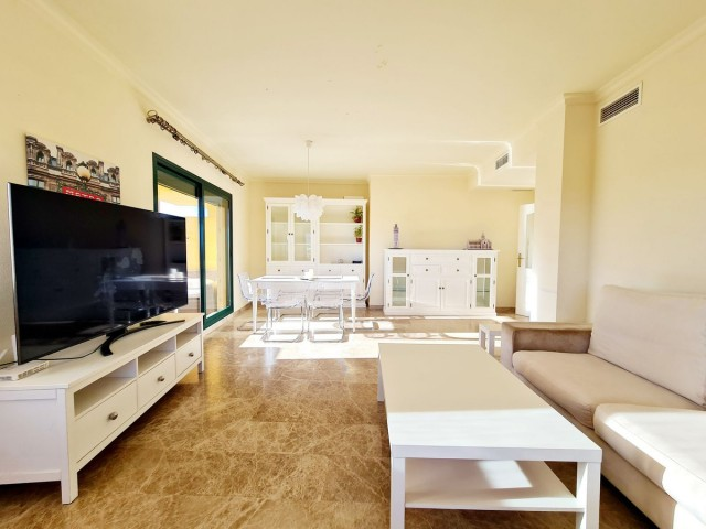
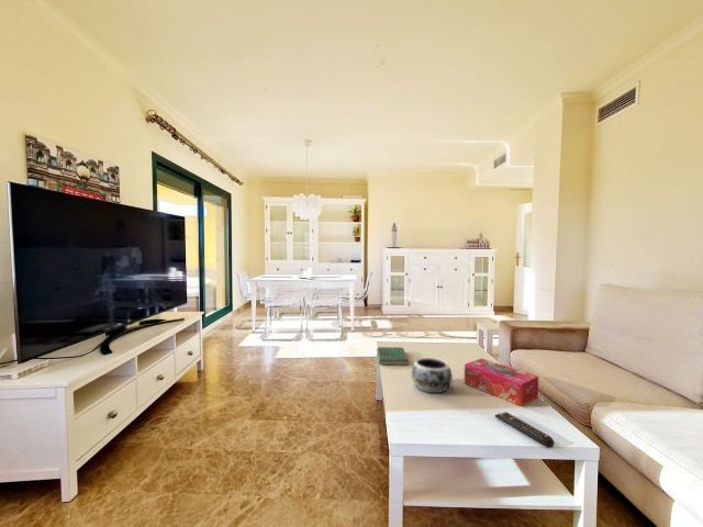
+ tissue box [464,358,539,407]
+ remote control [494,411,556,449]
+ book [376,346,410,367]
+ decorative bowl [410,357,454,394]
